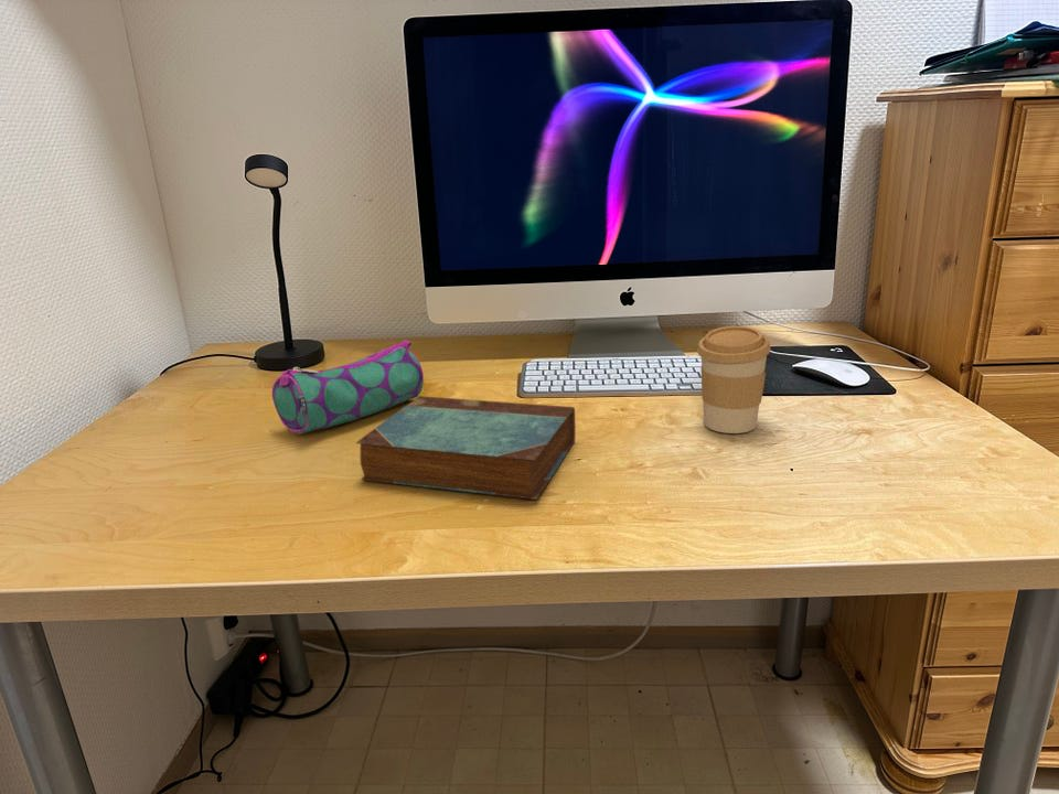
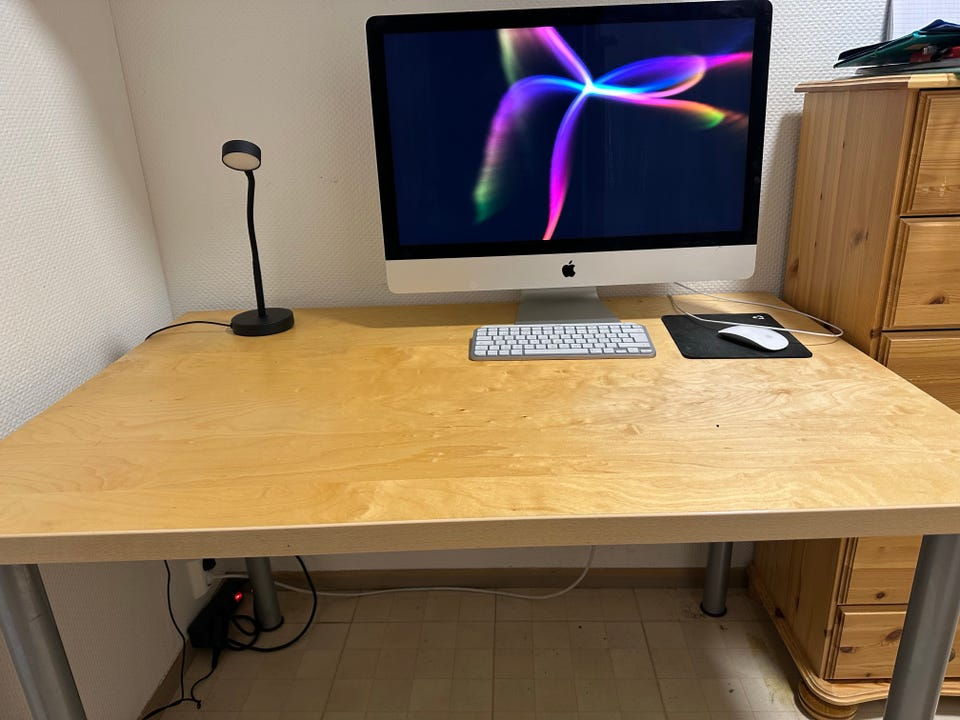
- pencil case [271,339,425,436]
- book [355,395,576,501]
- coffee cup [696,325,772,434]
